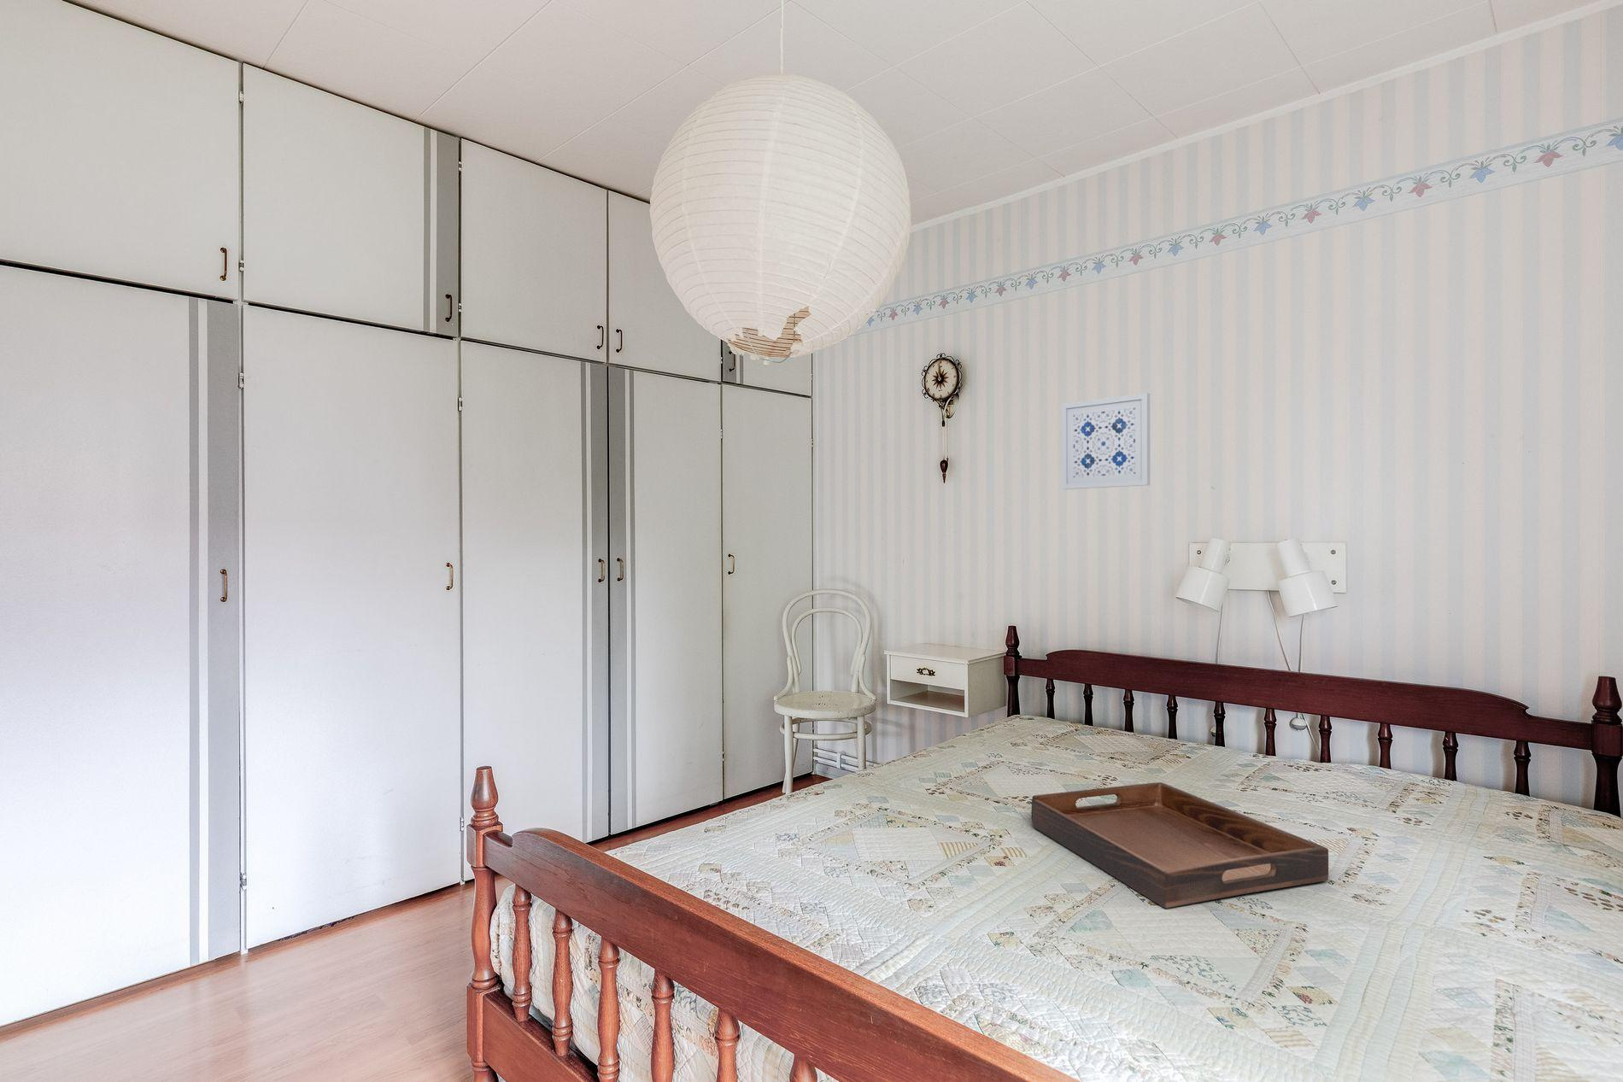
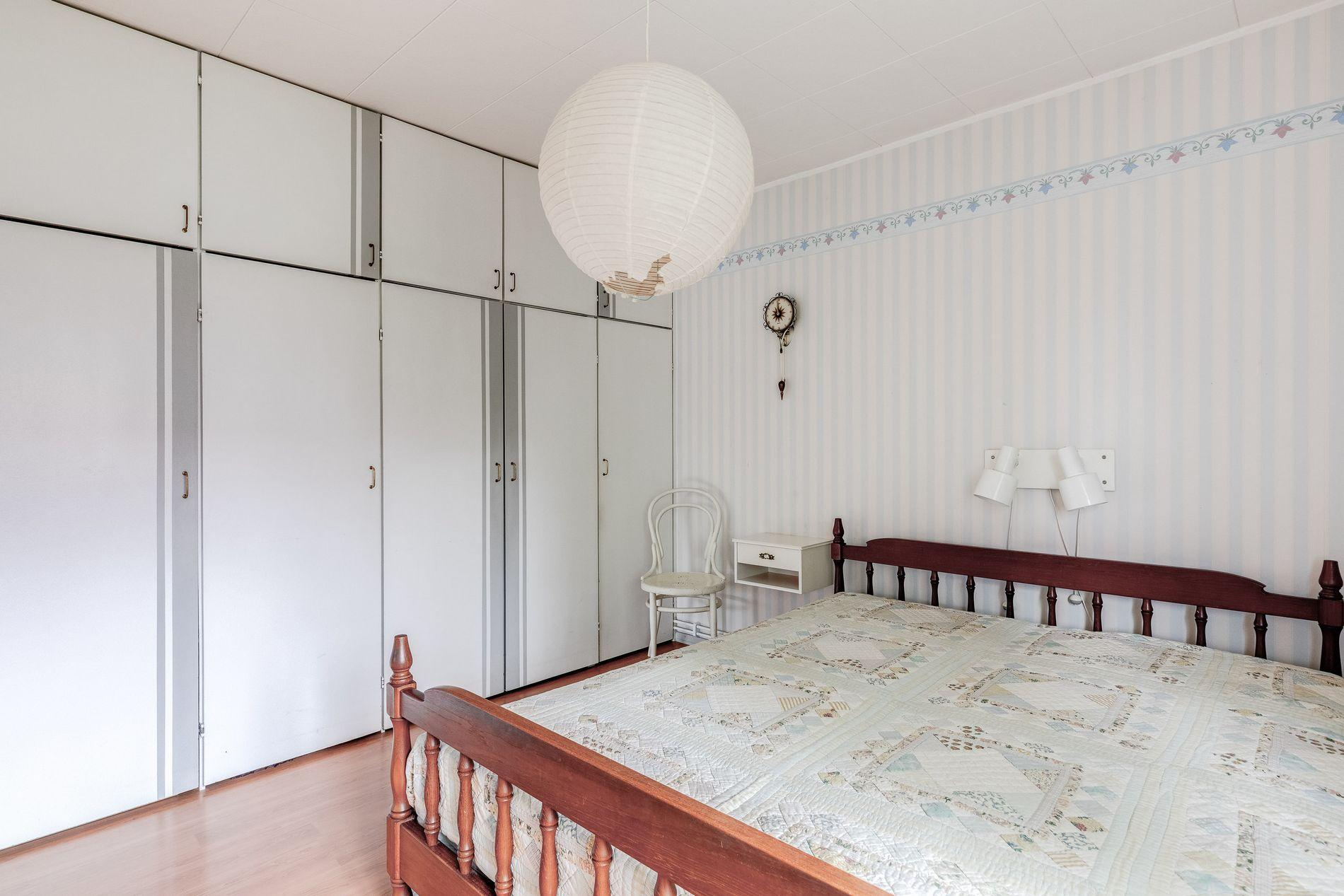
- serving tray [1030,781,1330,908]
- wall art [1061,392,1151,490]
